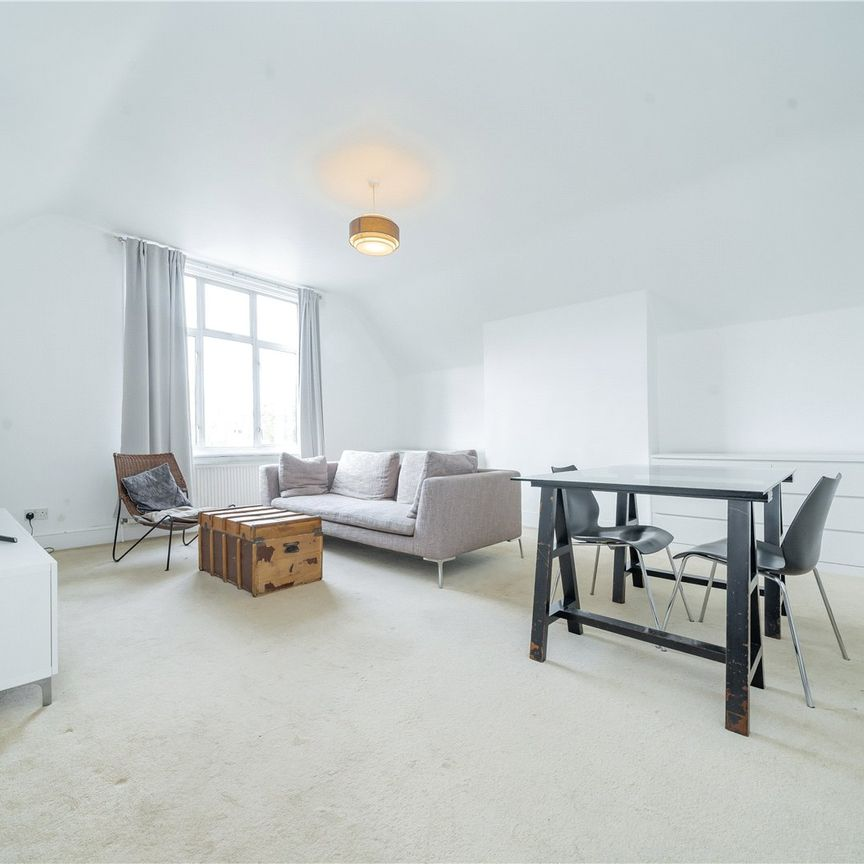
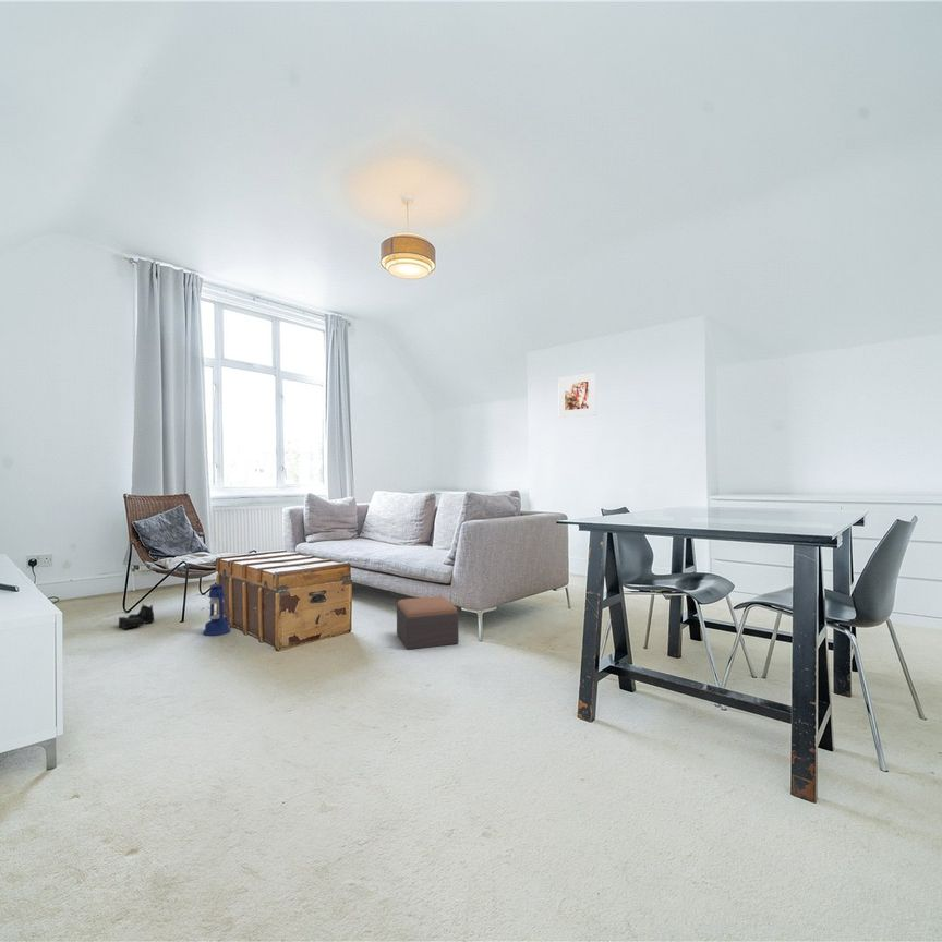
+ lantern [202,582,232,637]
+ footstool [396,595,460,651]
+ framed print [557,372,596,419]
+ boots [118,603,155,630]
